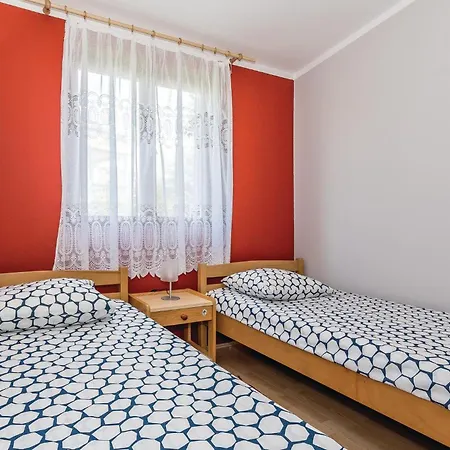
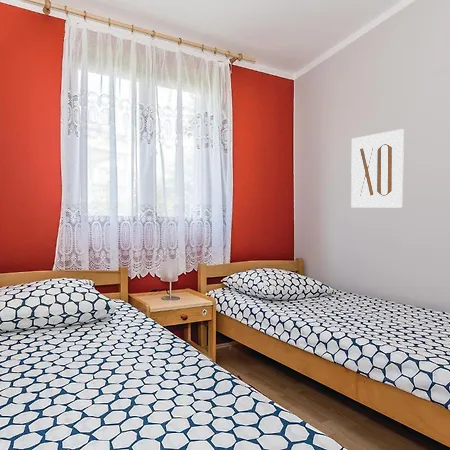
+ wall art [350,128,405,209]
